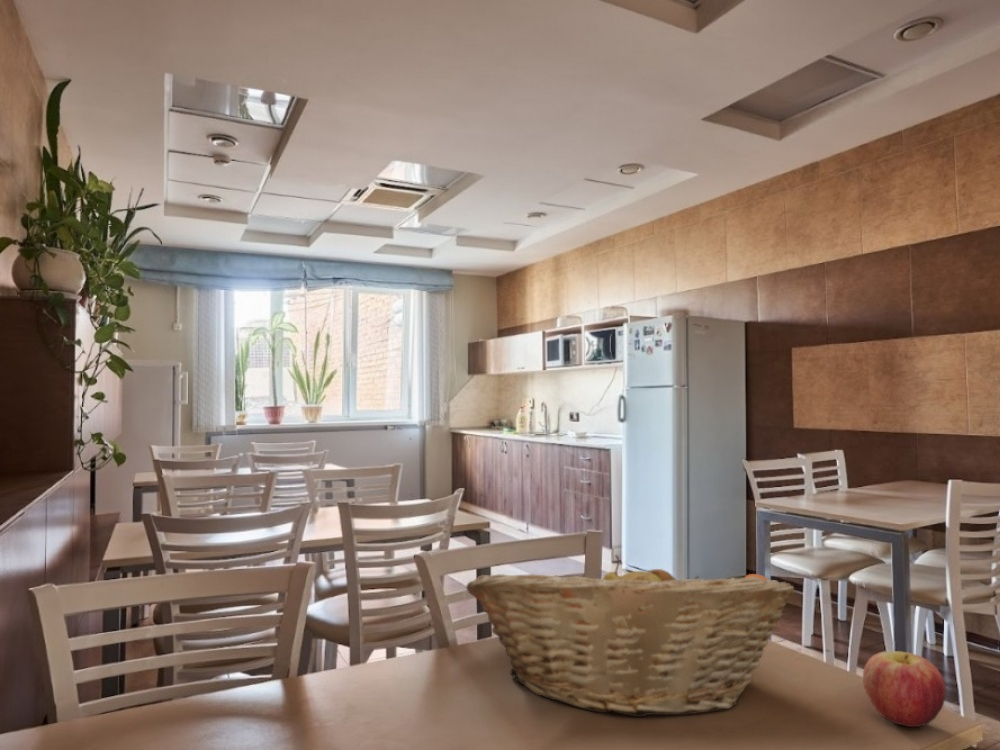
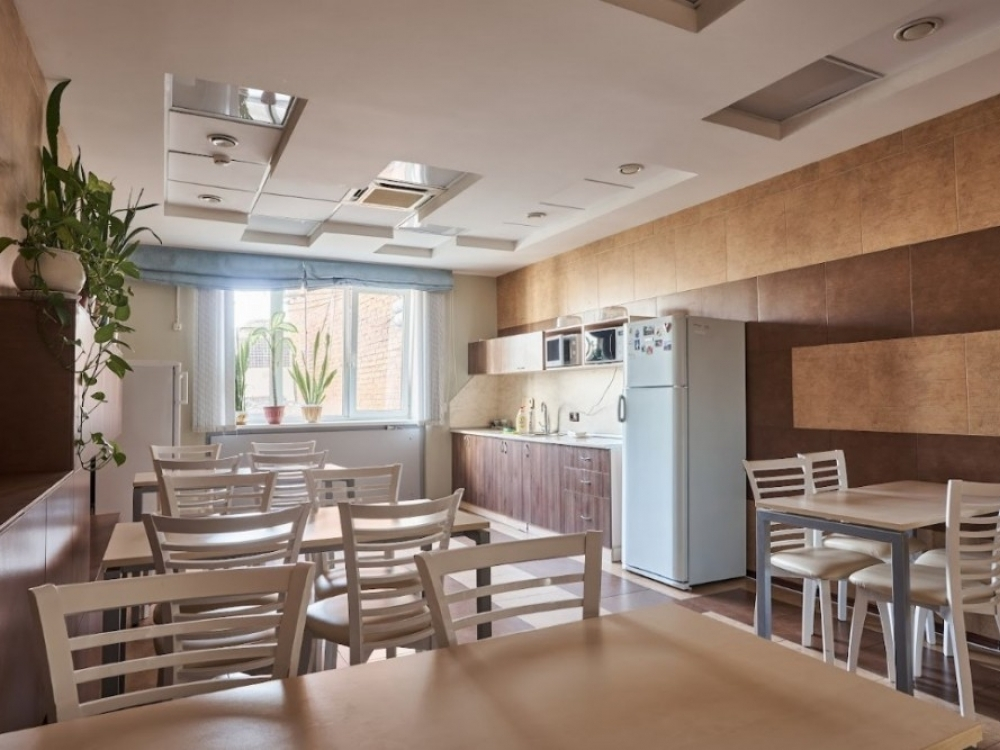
- apple [862,650,946,728]
- fruit basket [465,554,796,718]
